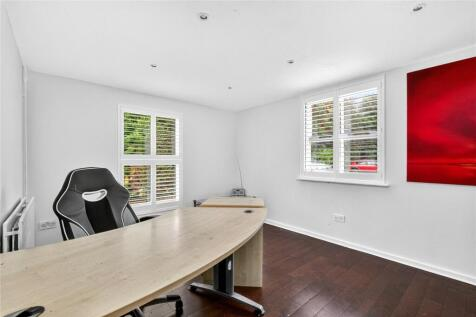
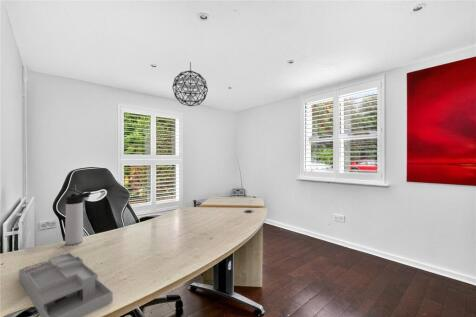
+ pendant light [171,61,209,107]
+ desk organizer [18,252,114,317]
+ thermos bottle [64,191,92,246]
